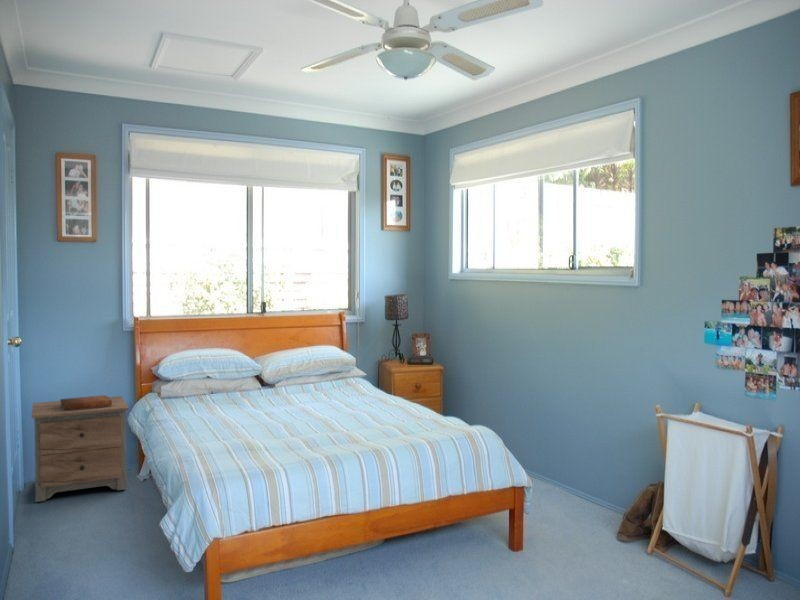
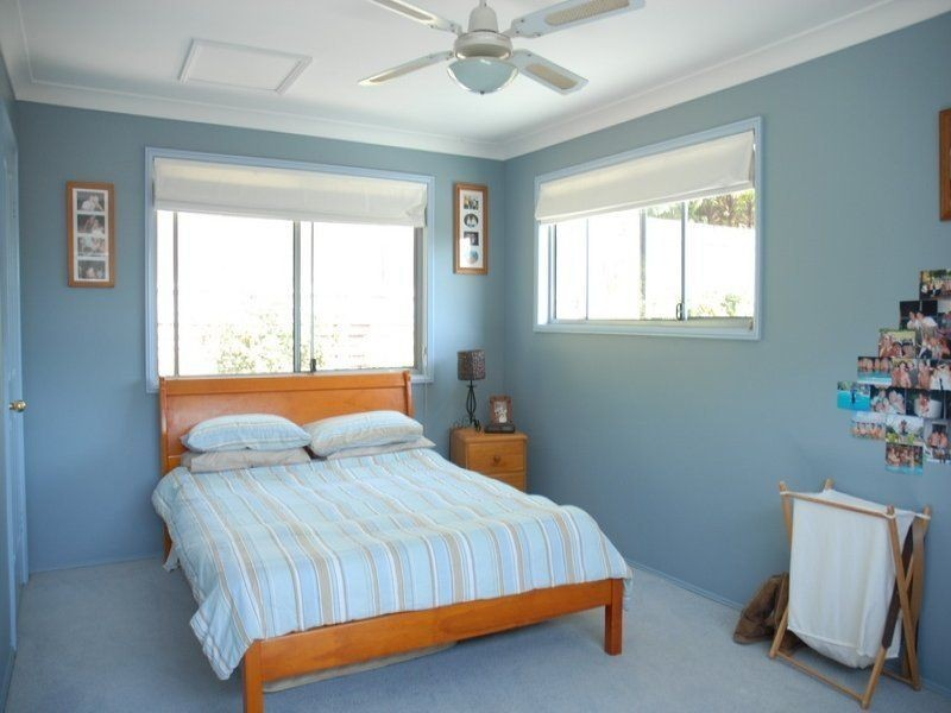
- nightstand [30,395,130,503]
- bible [59,394,112,411]
